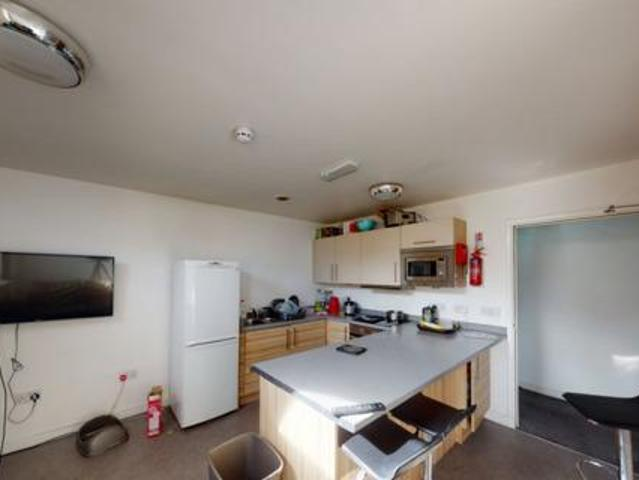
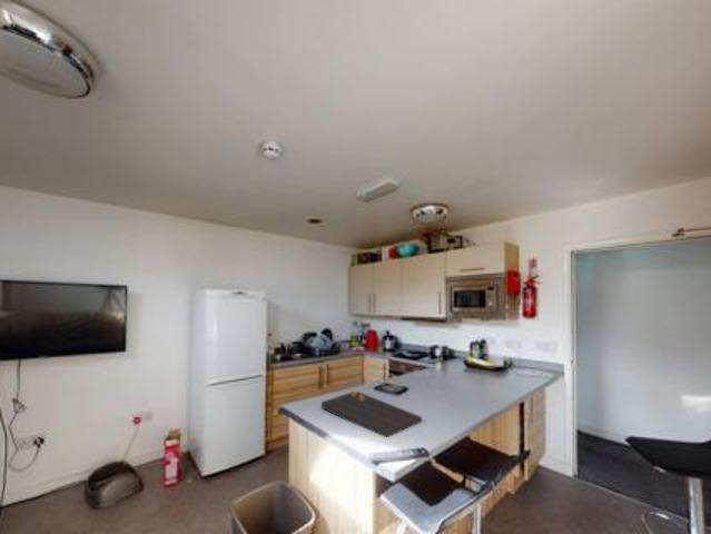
+ cutting board [320,389,423,438]
